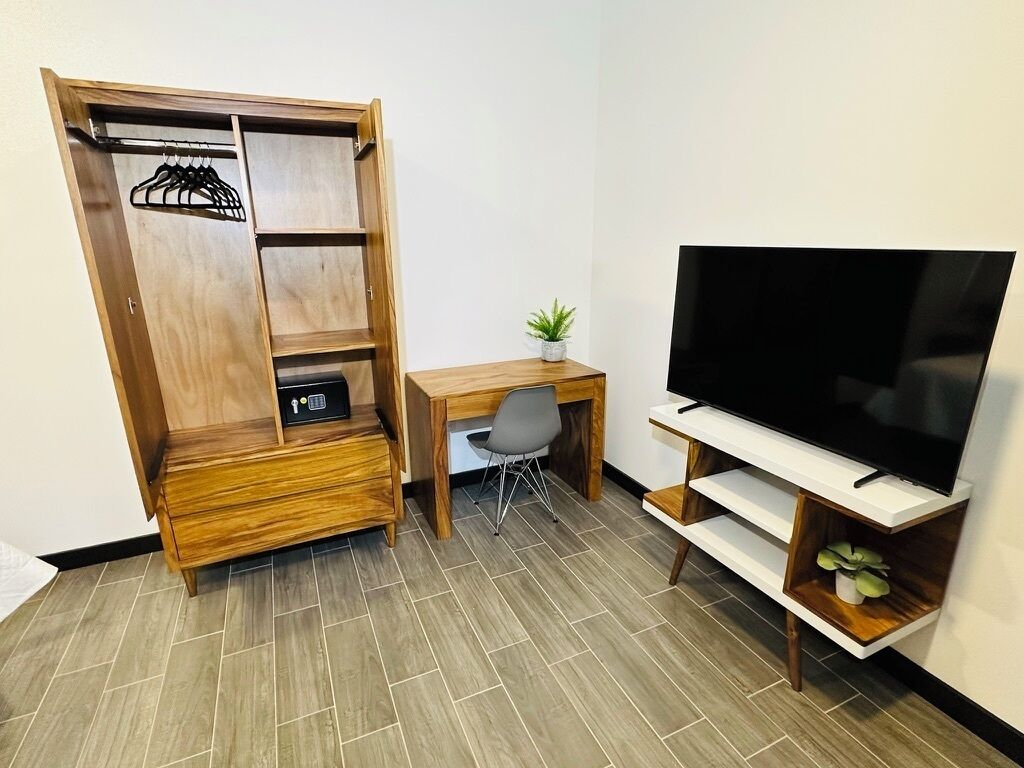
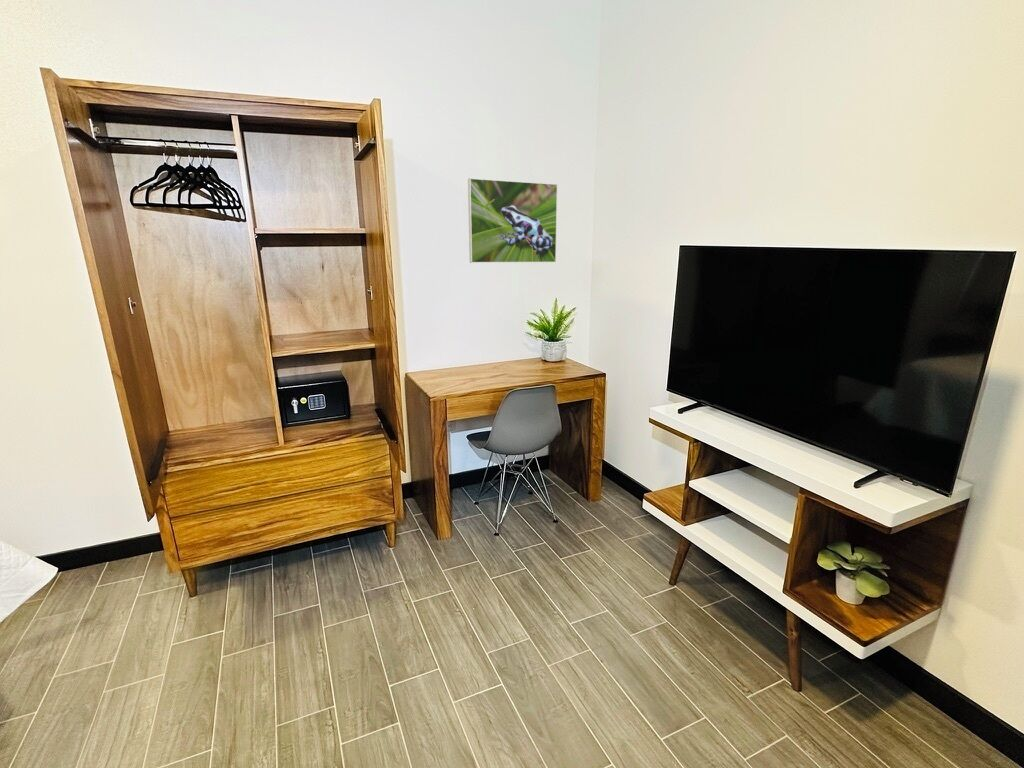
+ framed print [467,177,559,264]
